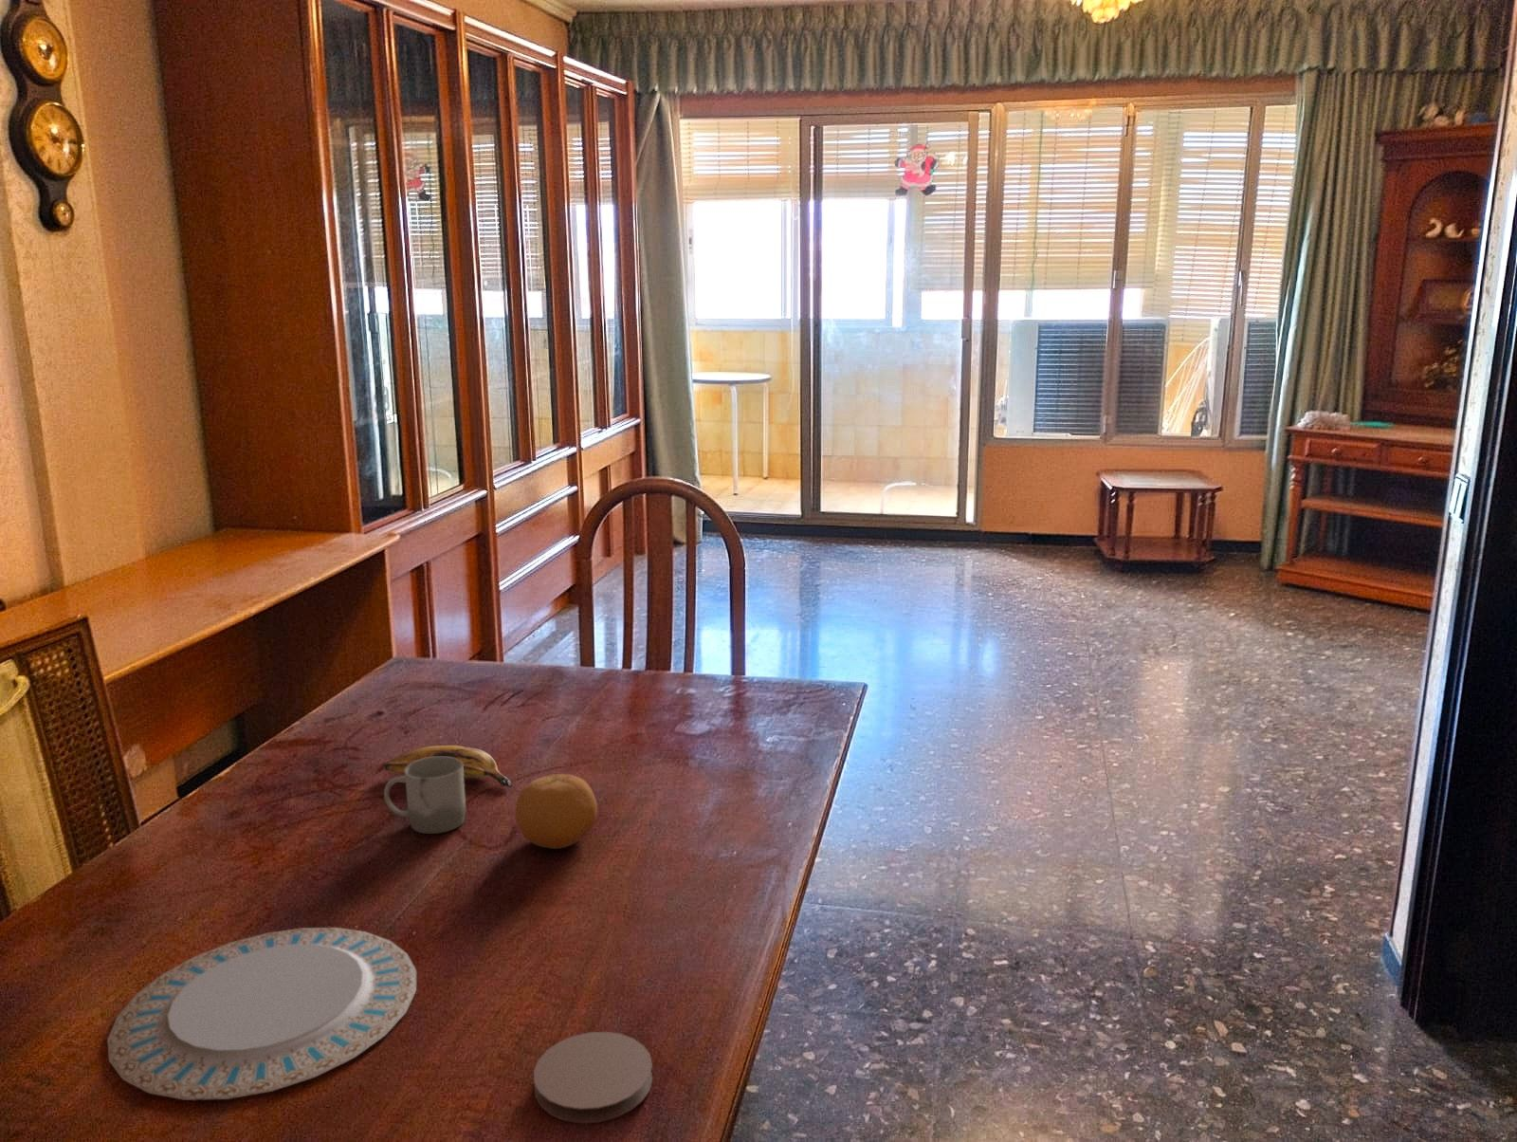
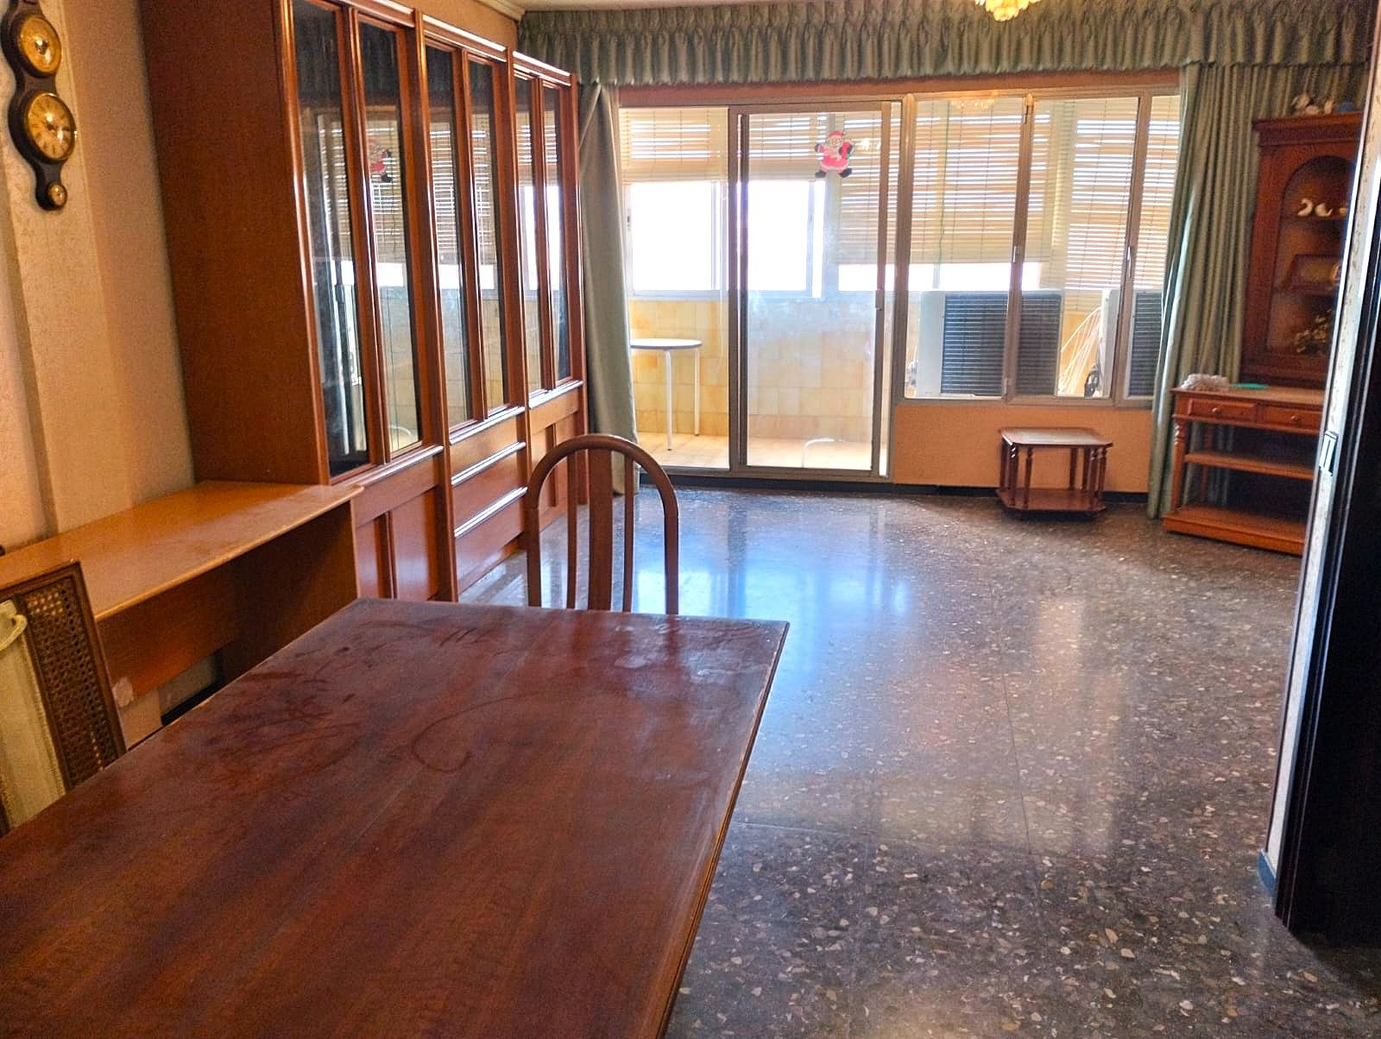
- fruit [514,773,598,849]
- cup [383,757,466,835]
- coaster [532,1030,654,1124]
- banana [384,745,513,788]
- chinaware [107,927,417,1101]
